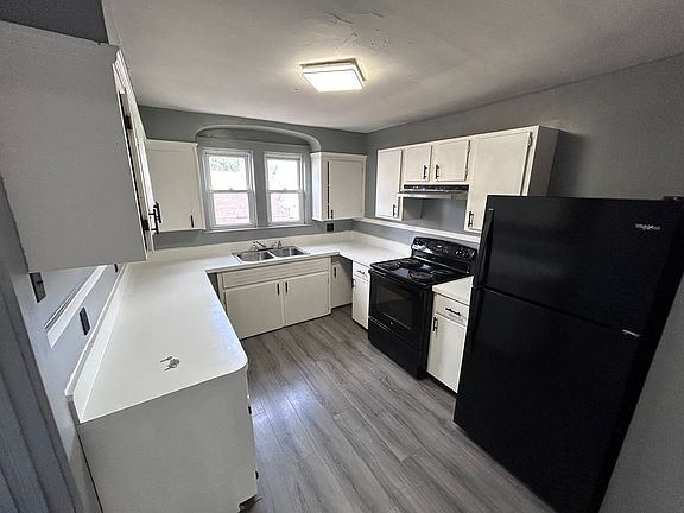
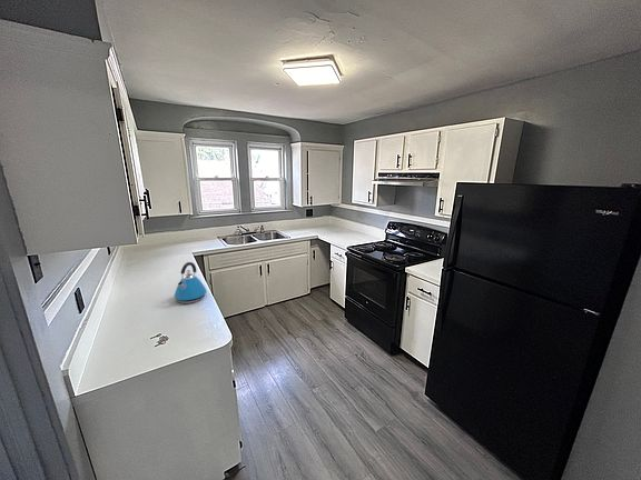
+ kettle [174,261,208,304]
